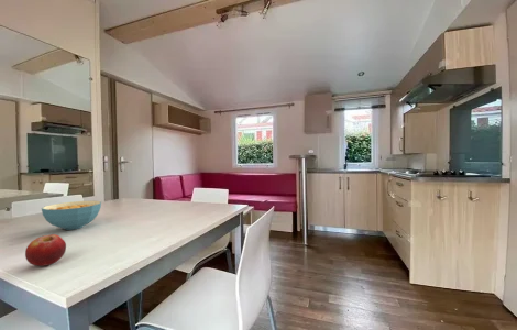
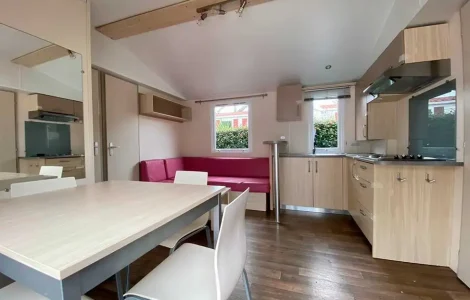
- cereal bowl [41,200,102,231]
- fruit [24,233,67,267]
